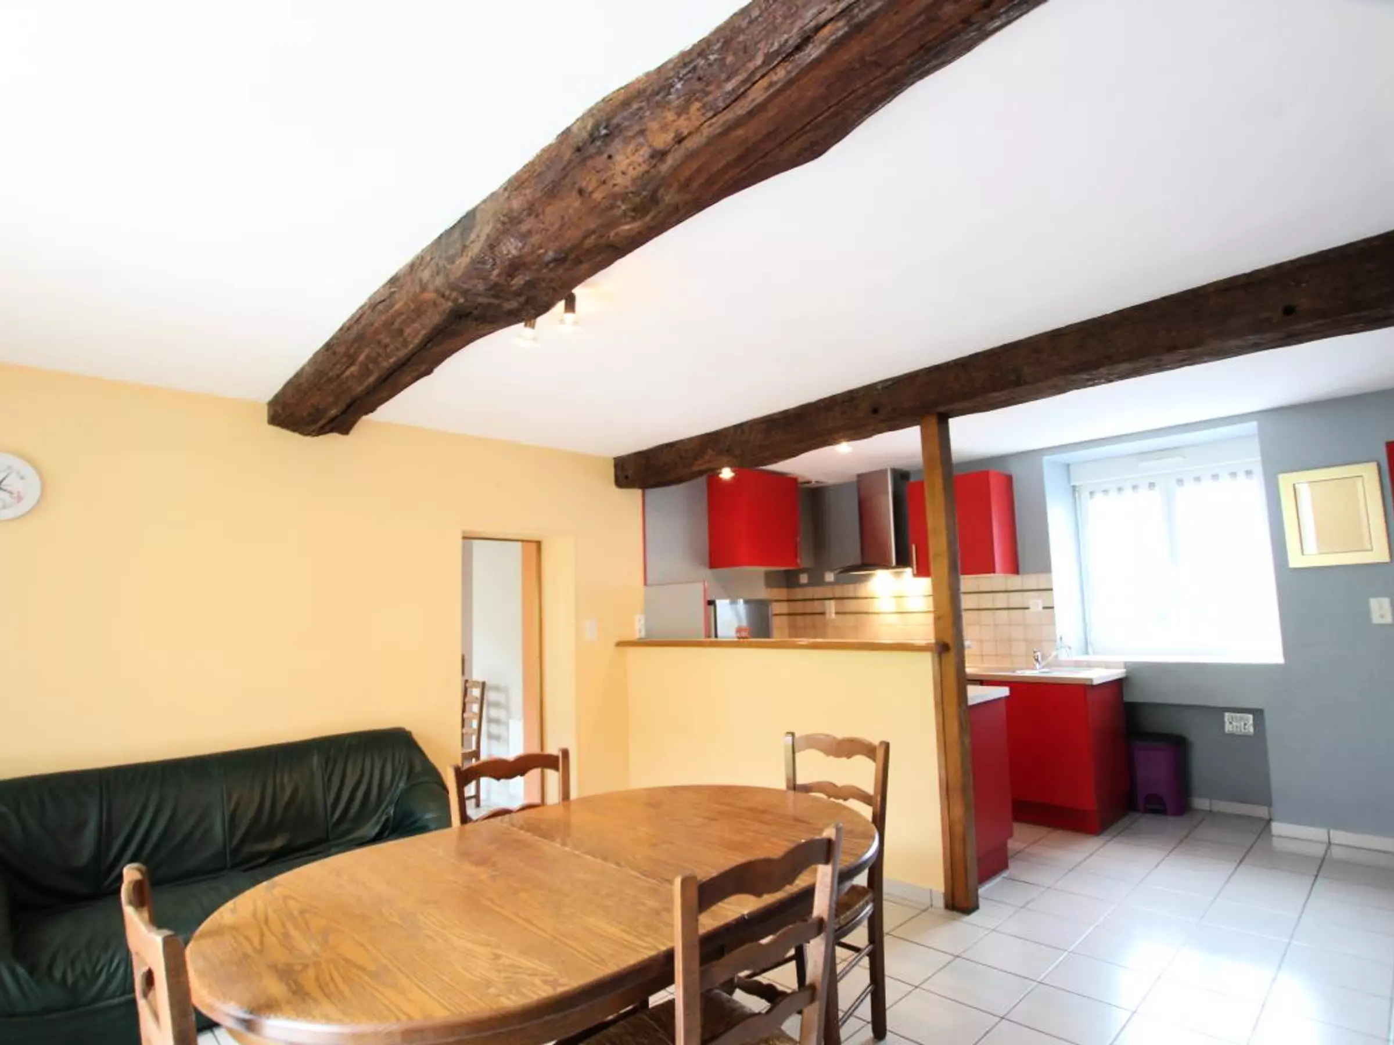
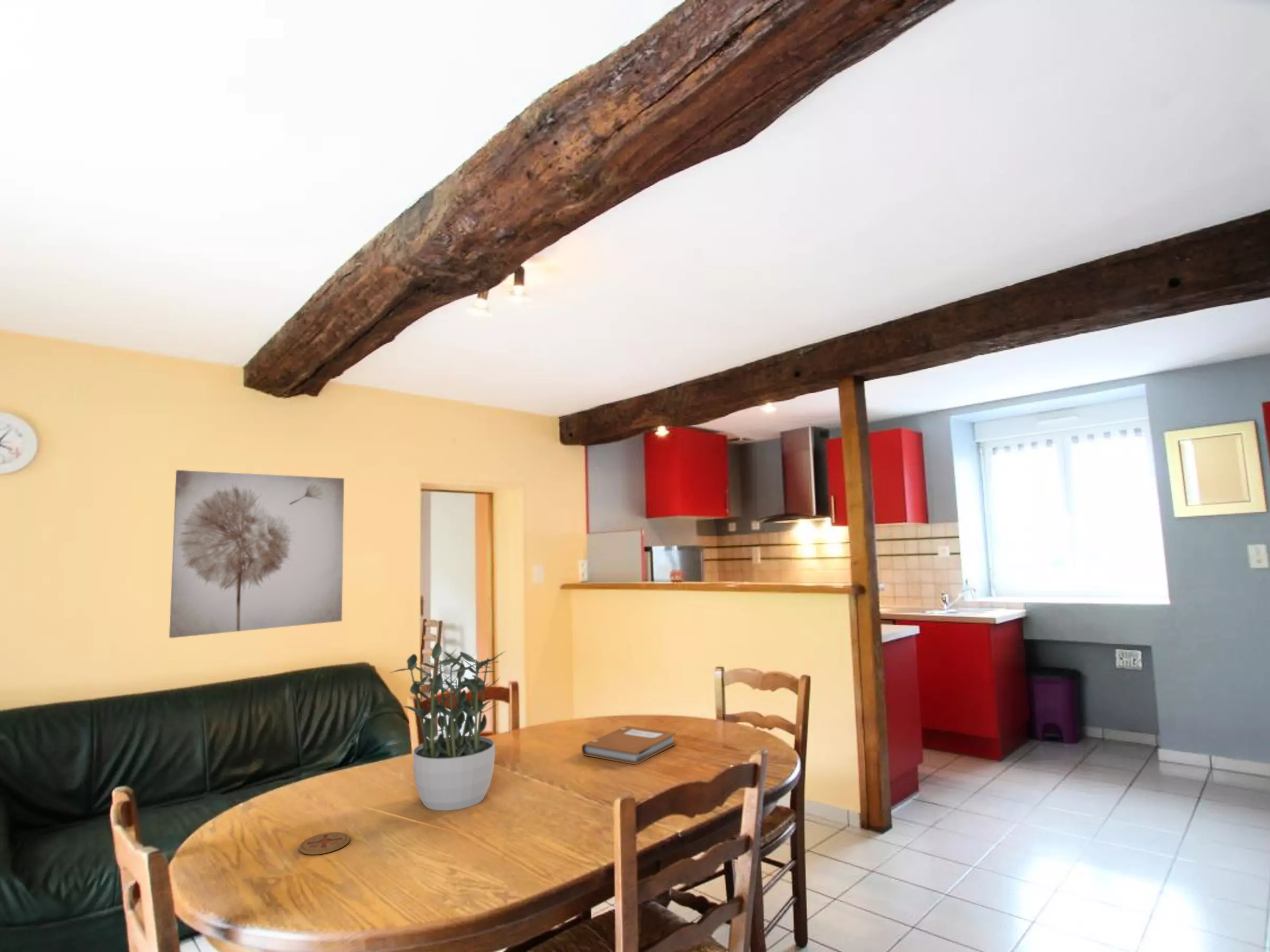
+ notebook [581,725,677,765]
+ potted plant [389,642,506,811]
+ wall art [169,470,344,638]
+ coaster [298,831,350,855]
